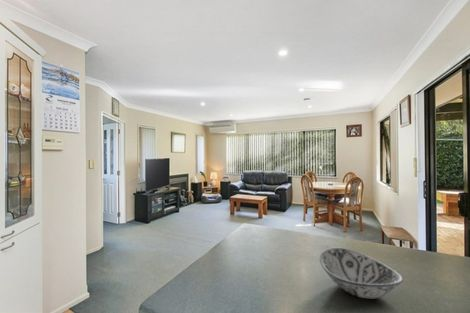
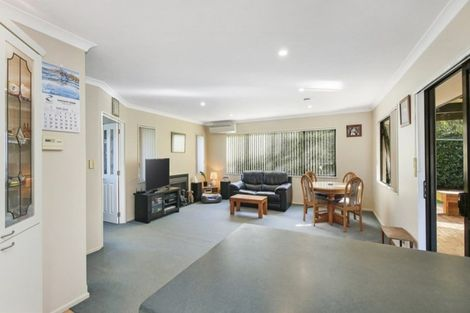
- decorative bowl [319,247,404,299]
